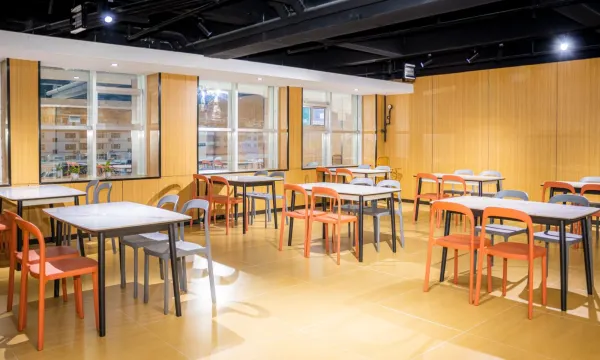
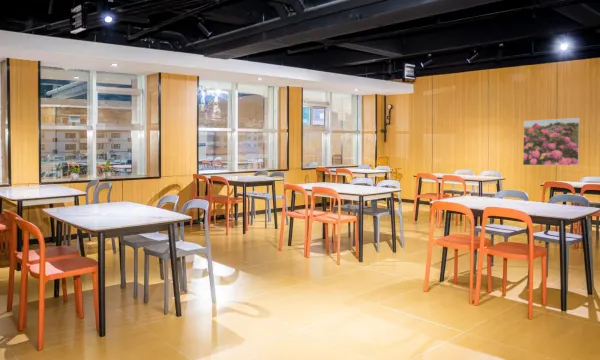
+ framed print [522,117,581,166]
